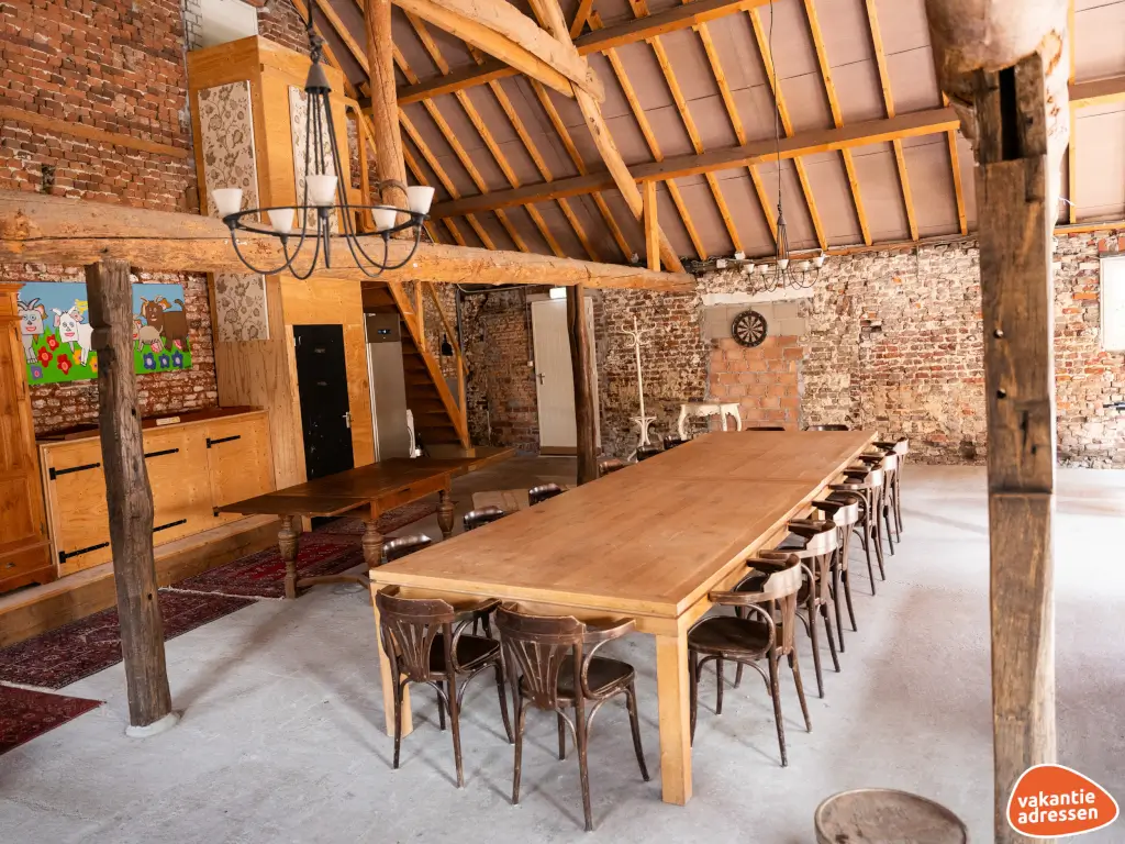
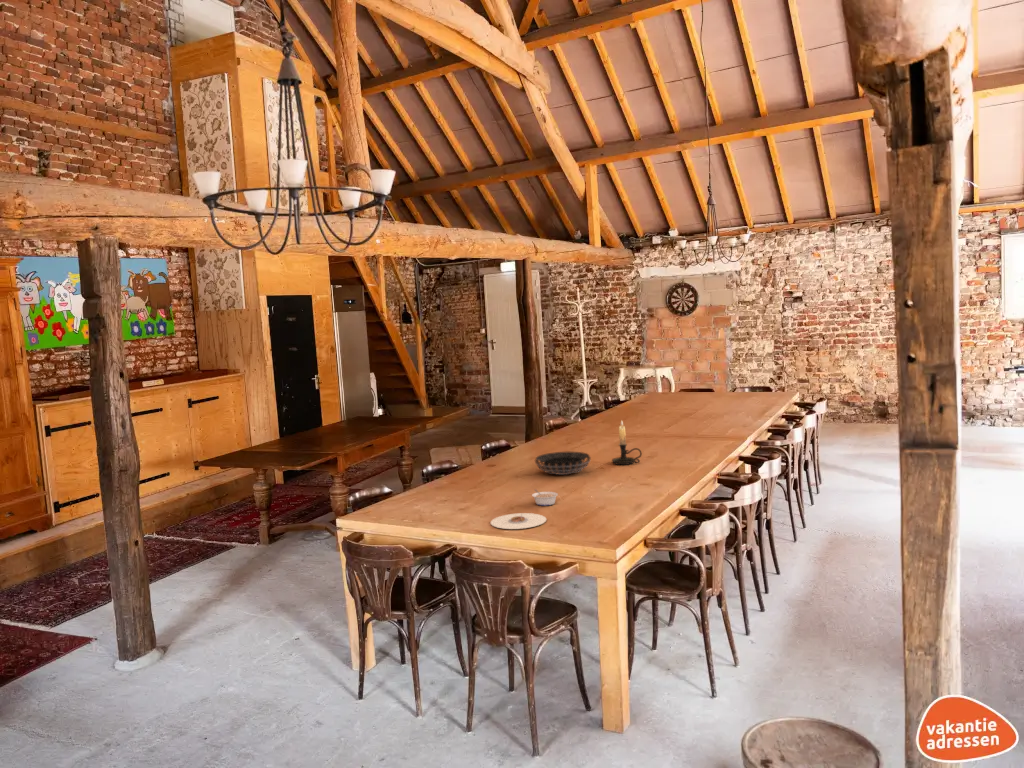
+ decorative bowl [534,451,592,476]
+ plate [489,512,547,530]
+ legume [531,488,559,507]
+ candle holder [611,419,643,466]
